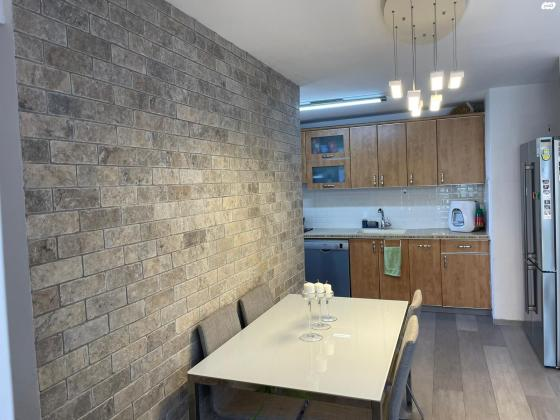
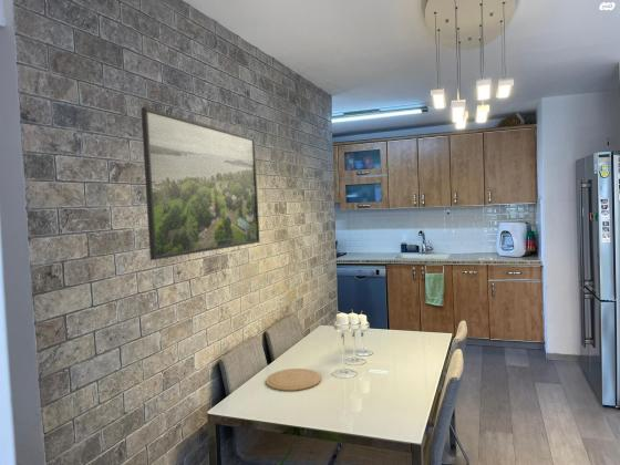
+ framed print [140,106,261,261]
+ plate [265,368,322,392]
